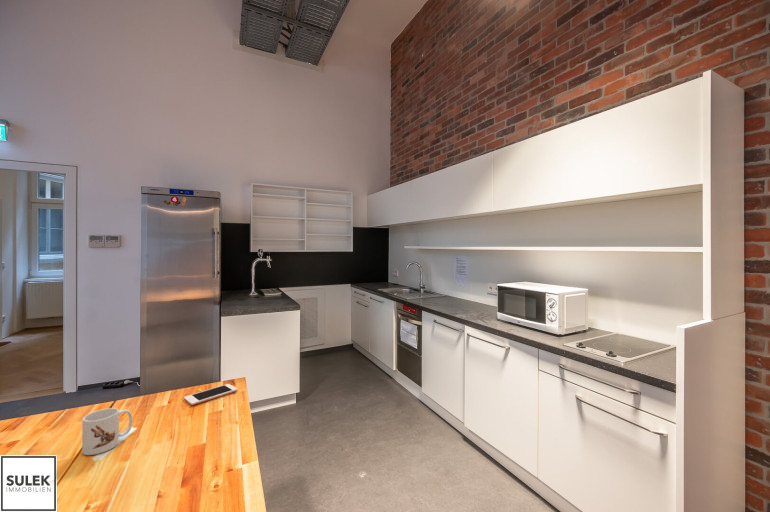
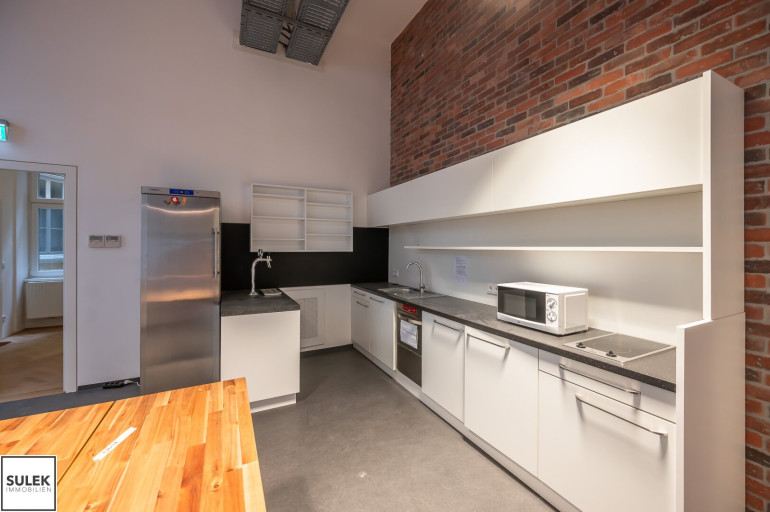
- mug [81,407,133,456]
- cell phone [183,383,238,406]
